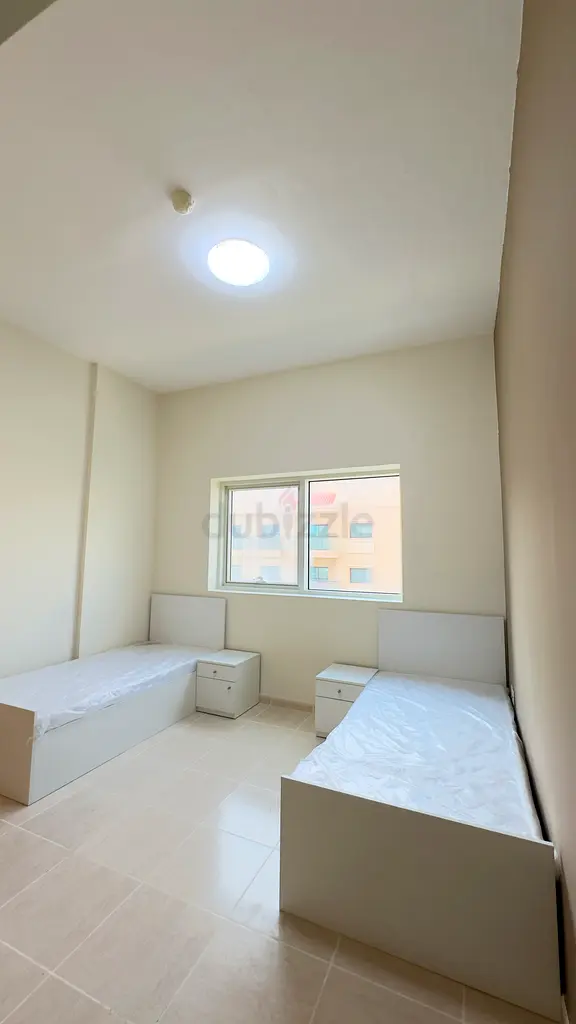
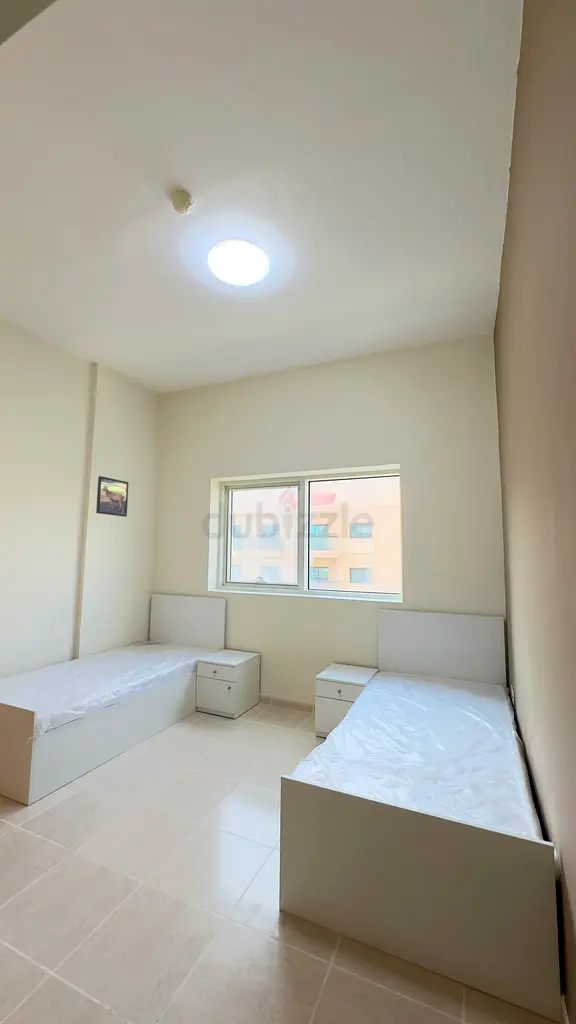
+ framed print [95,475,130,518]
